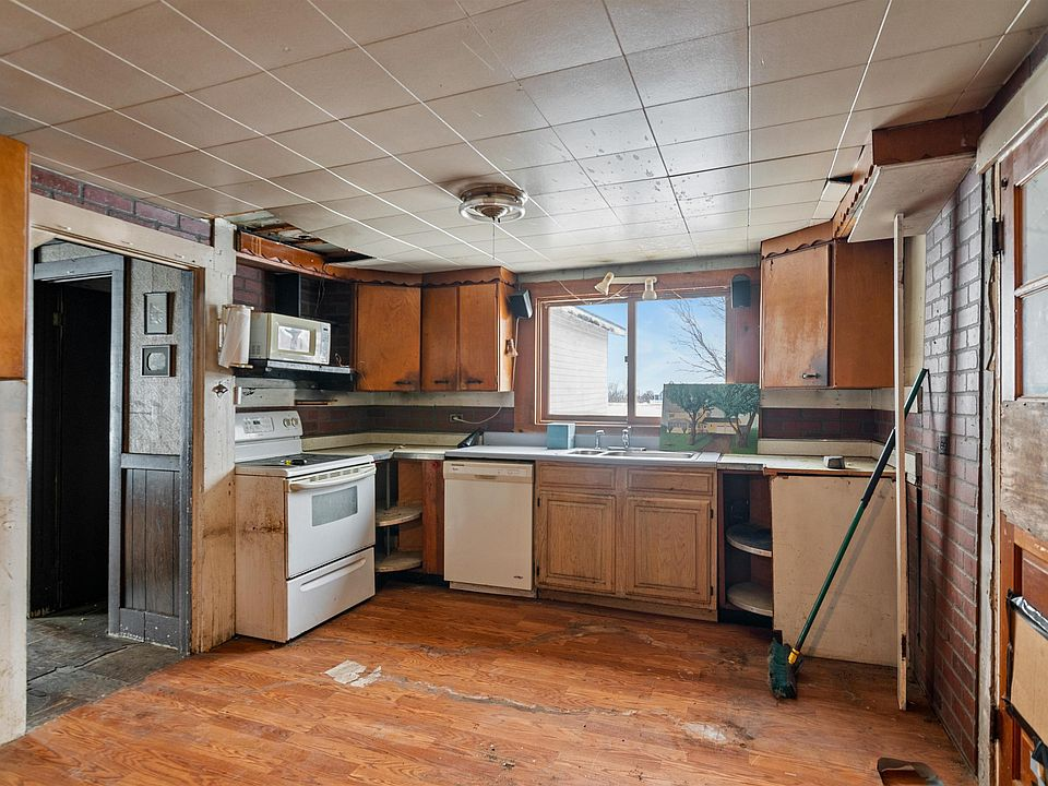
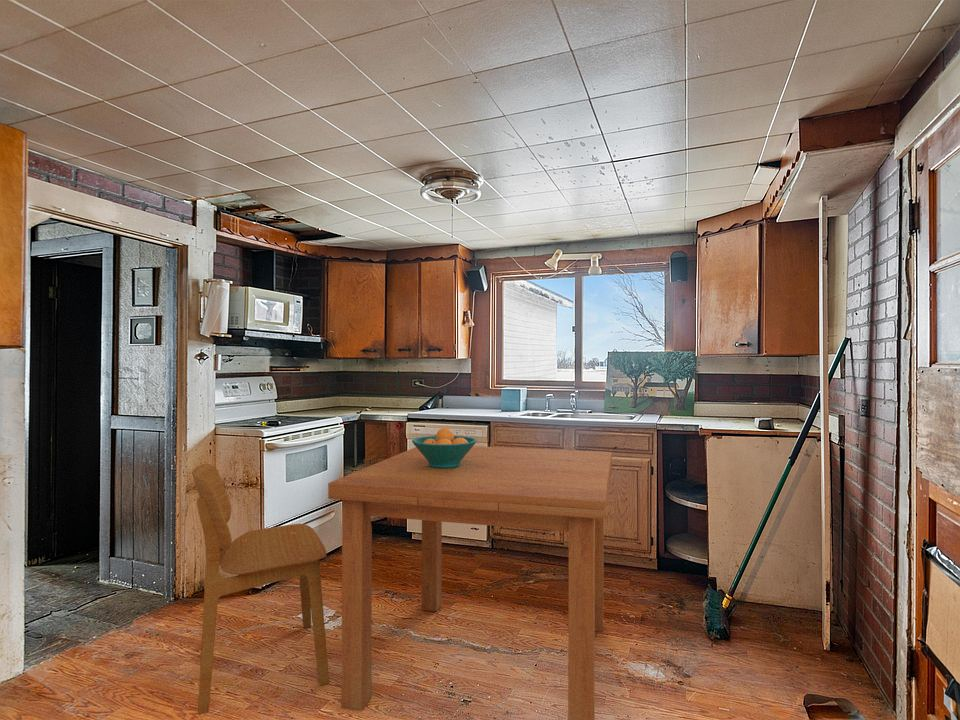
+ dining chair [191,463,330,715]
+ dining table [327,445,613,720]
+ fruit bowl [411,427,478,468]
